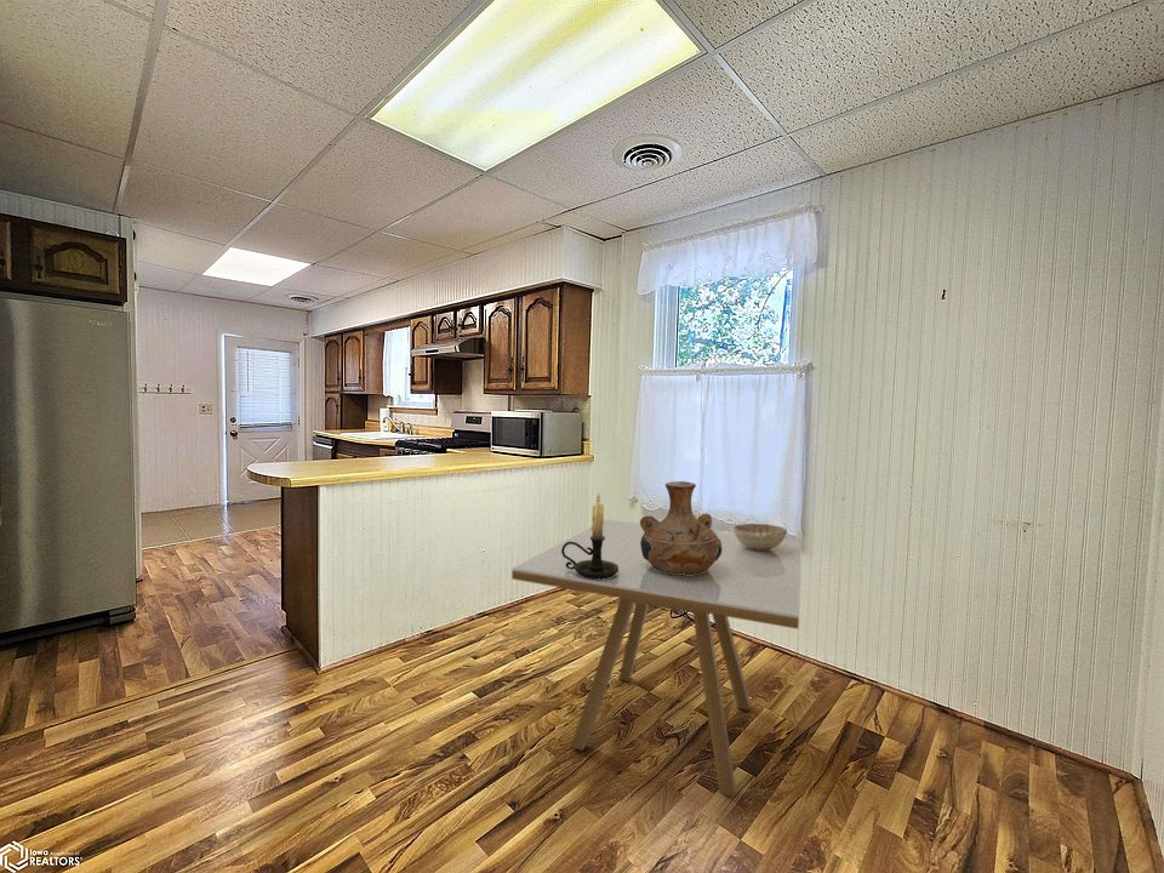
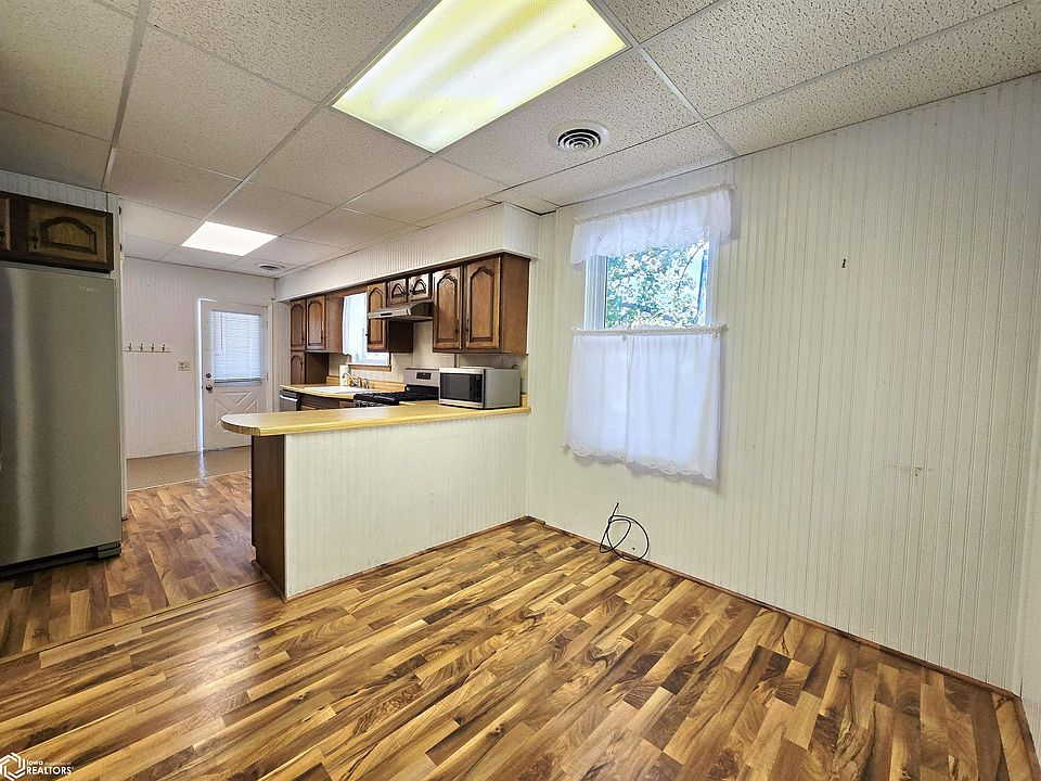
- vase [639,480,723,575]
- dining table [510,519,801,798]
- decorative bowl [732,523,788,550]
- candle holder [561,490,618,580]
